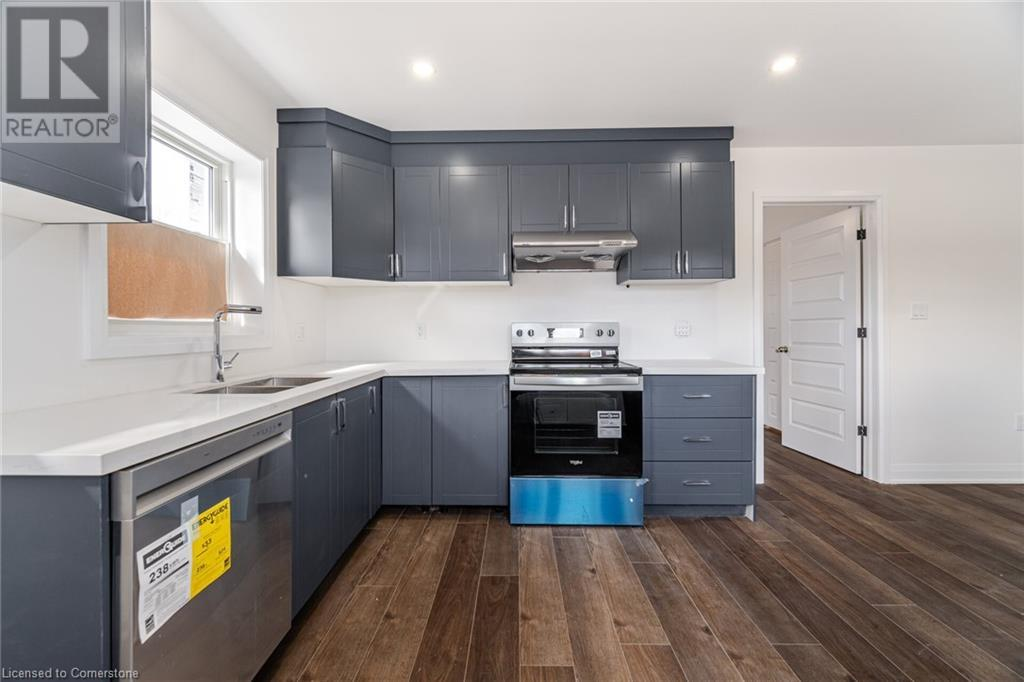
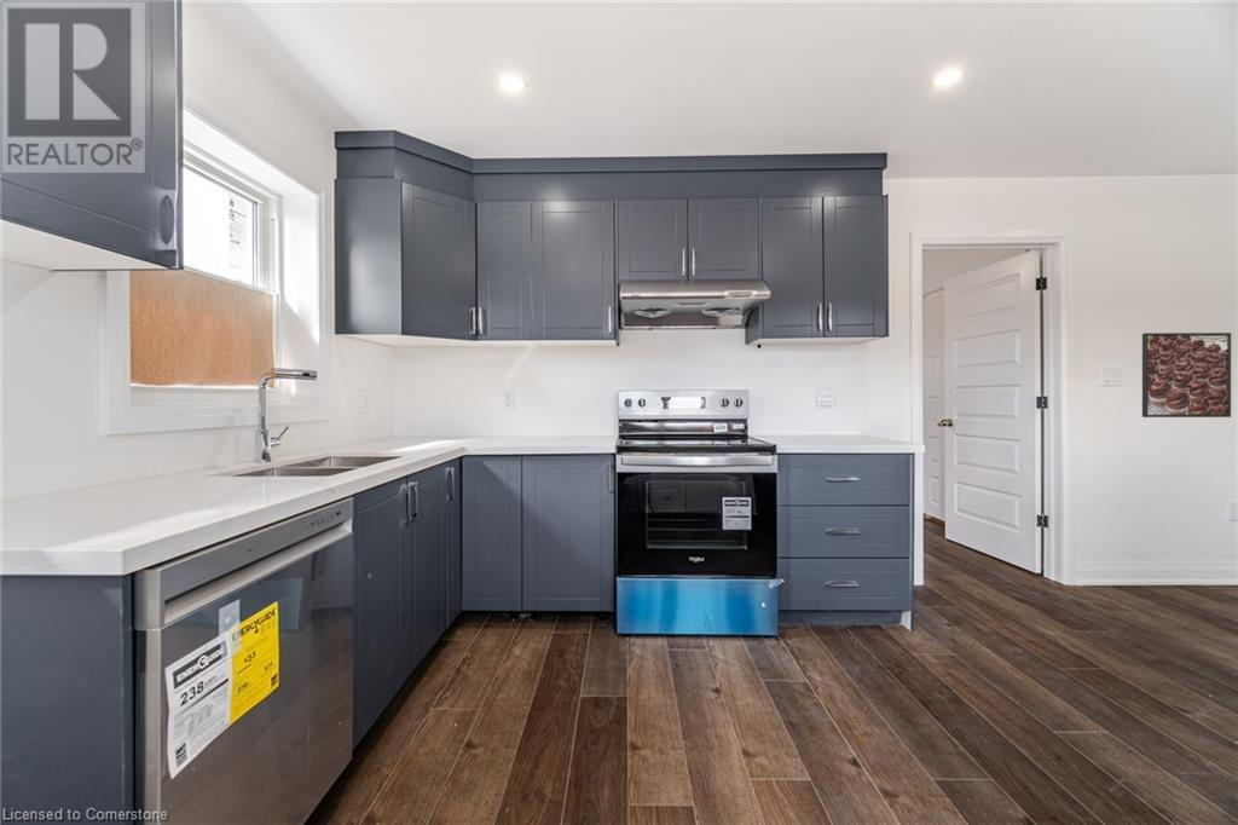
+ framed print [1141,331,1232,419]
